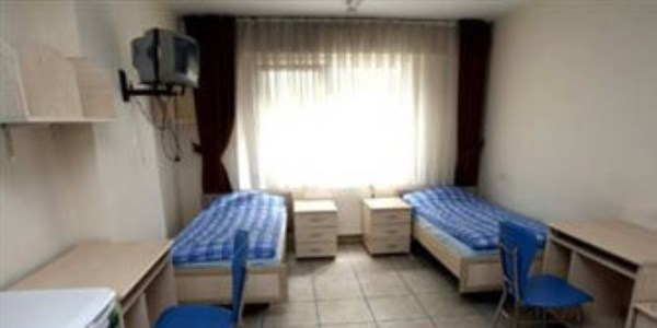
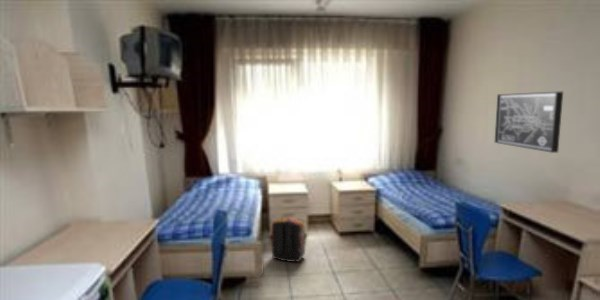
+ backpack [270,216,307,263]
+ wall art [494,91,564,154]
